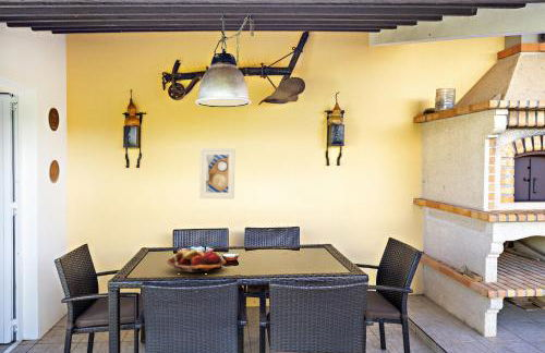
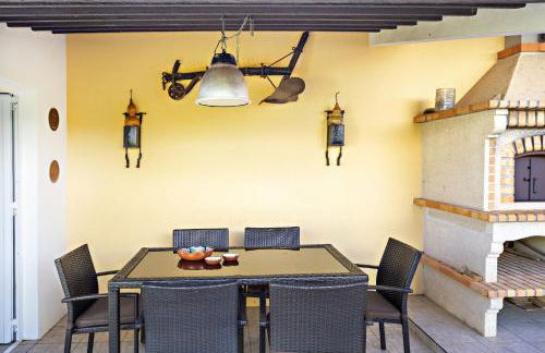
- fruit basket [166,247,227,277]
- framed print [198,147,235,199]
